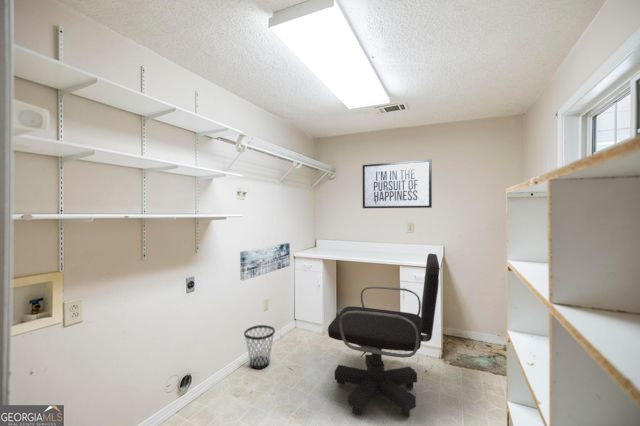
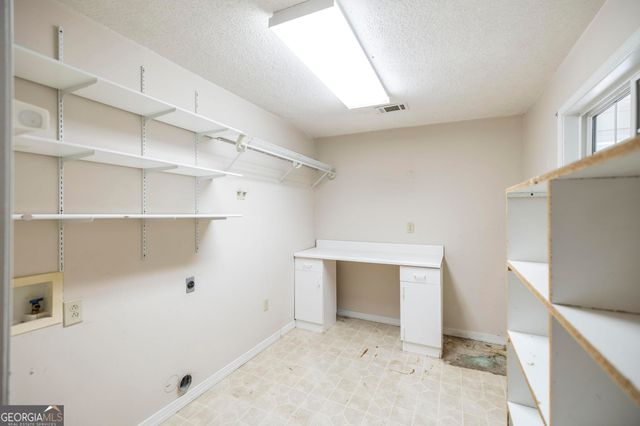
- mirror [362,159,433,209]
- office chair [327,253,440,417]
- wall art [239,242,291,282]
- wastebasket [243,324,276,370]
